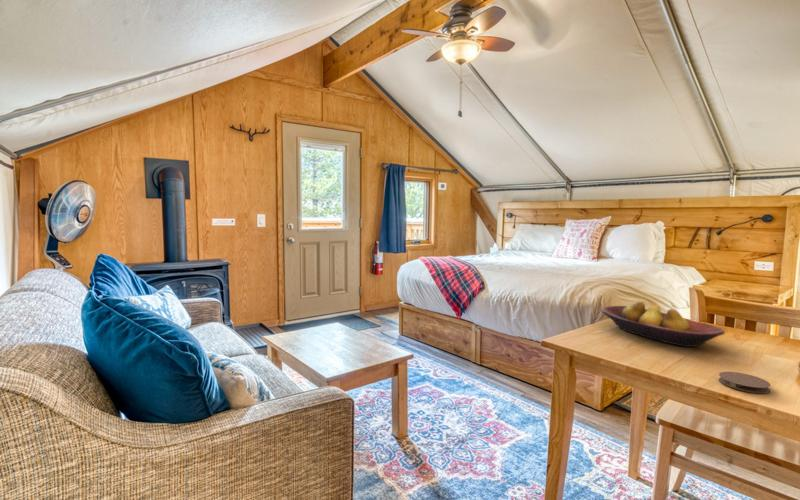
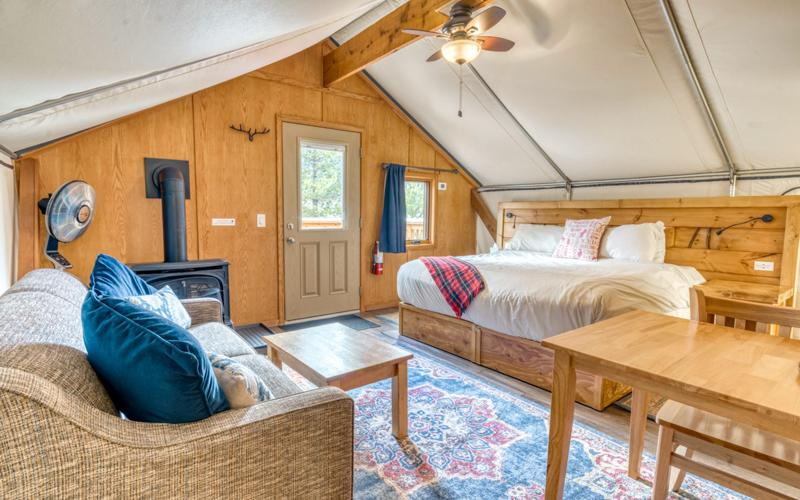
- fruit bowl [600,301,726,348]
- coaster [718,371,772,394]
